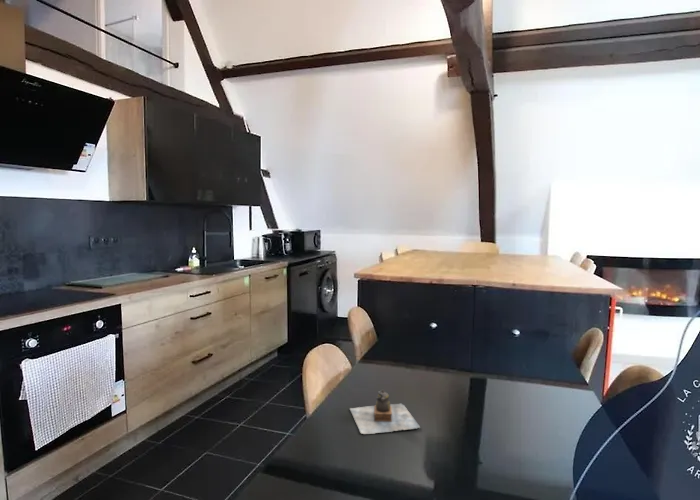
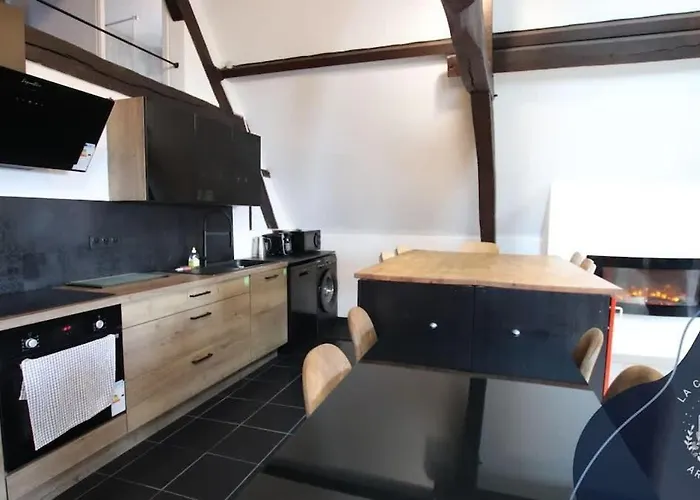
- teapot [349,389,421,435]
